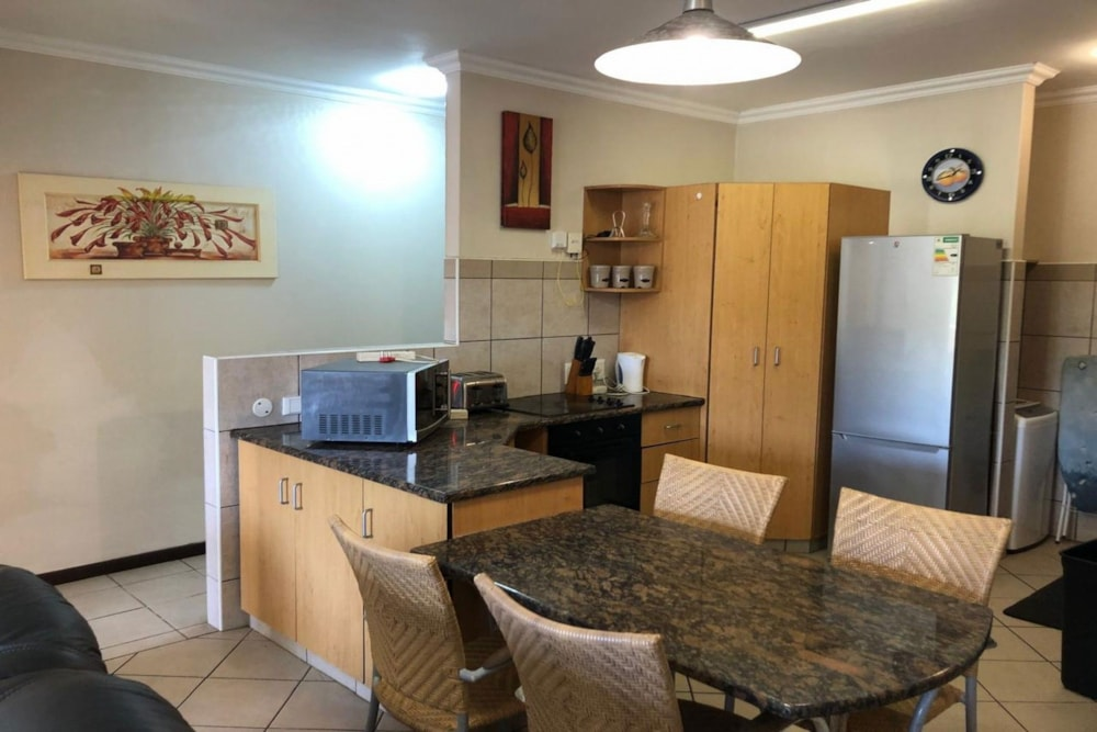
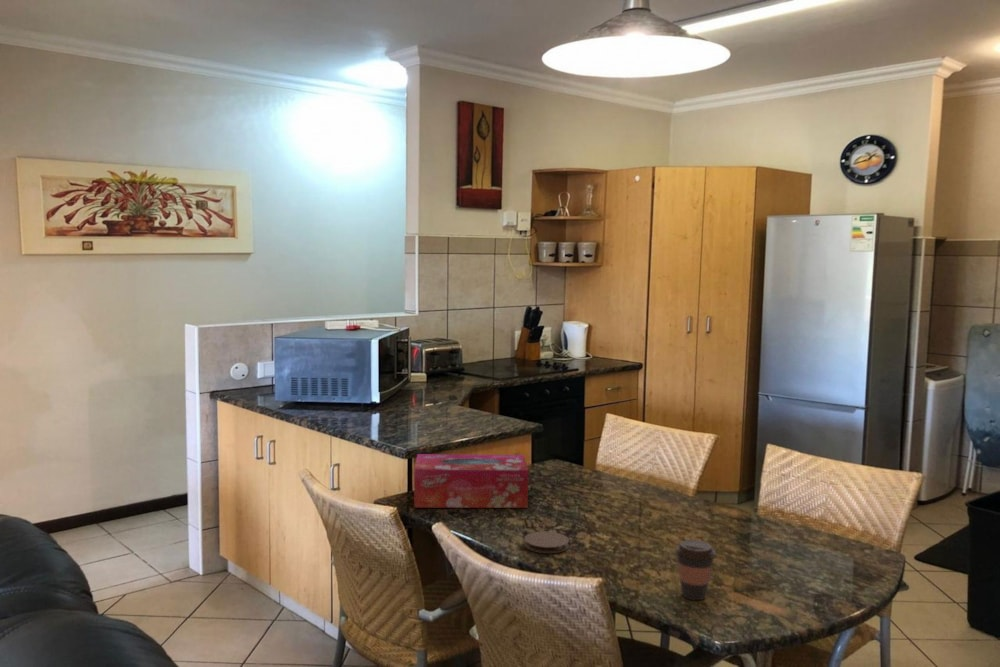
+ coffee cup [674,539,718,601]
+ tissue box [413,453,530,509]
+ coaster [523,530,570,554]
